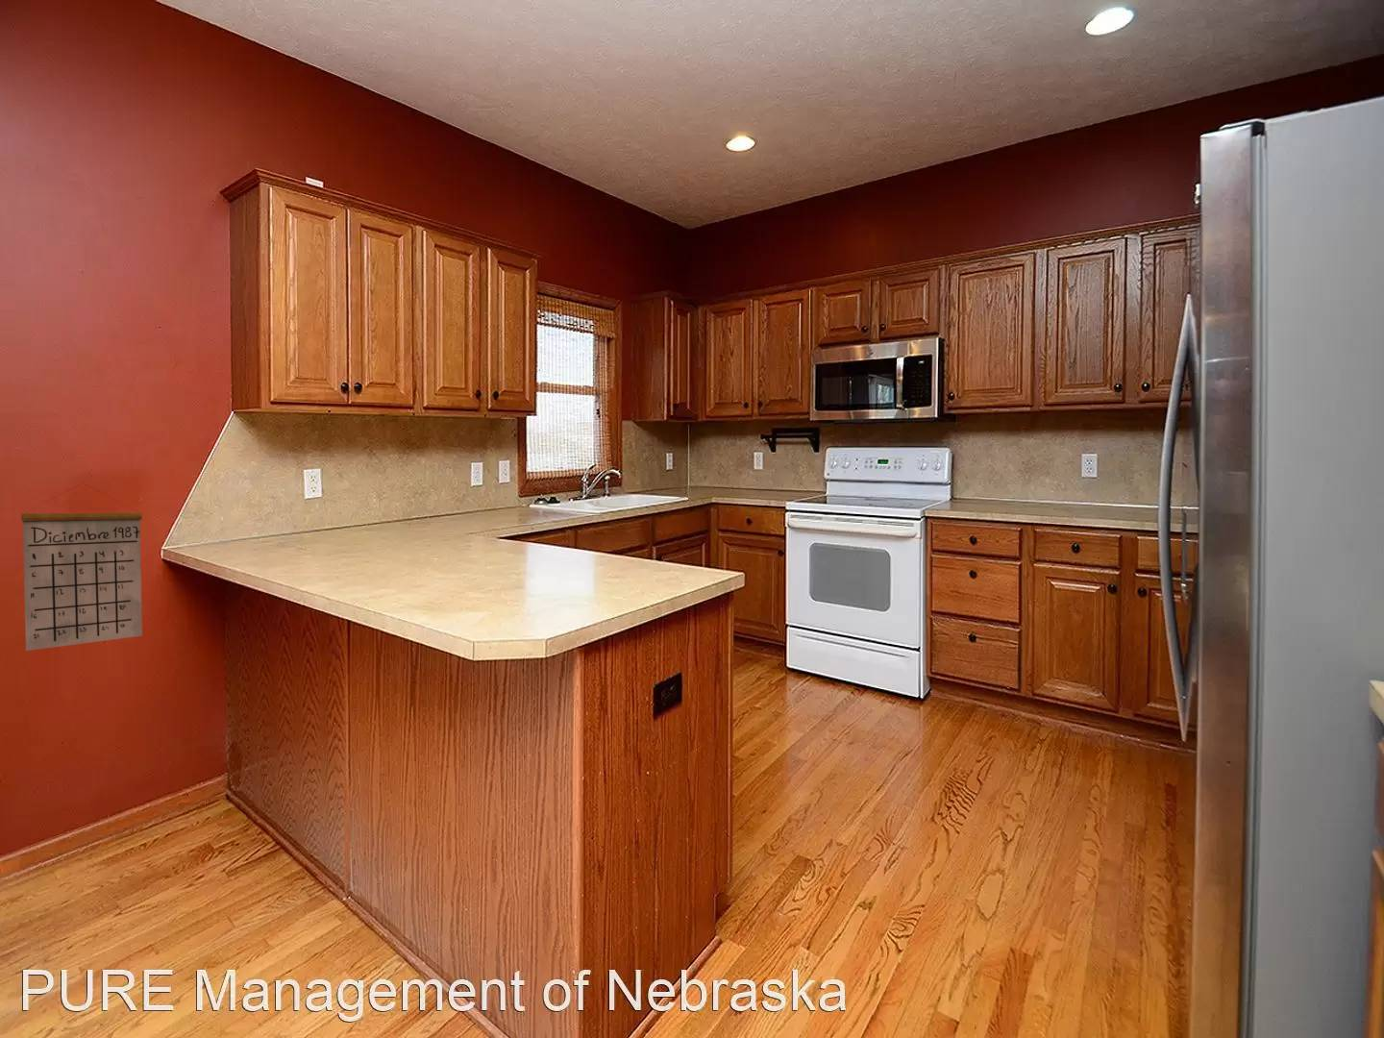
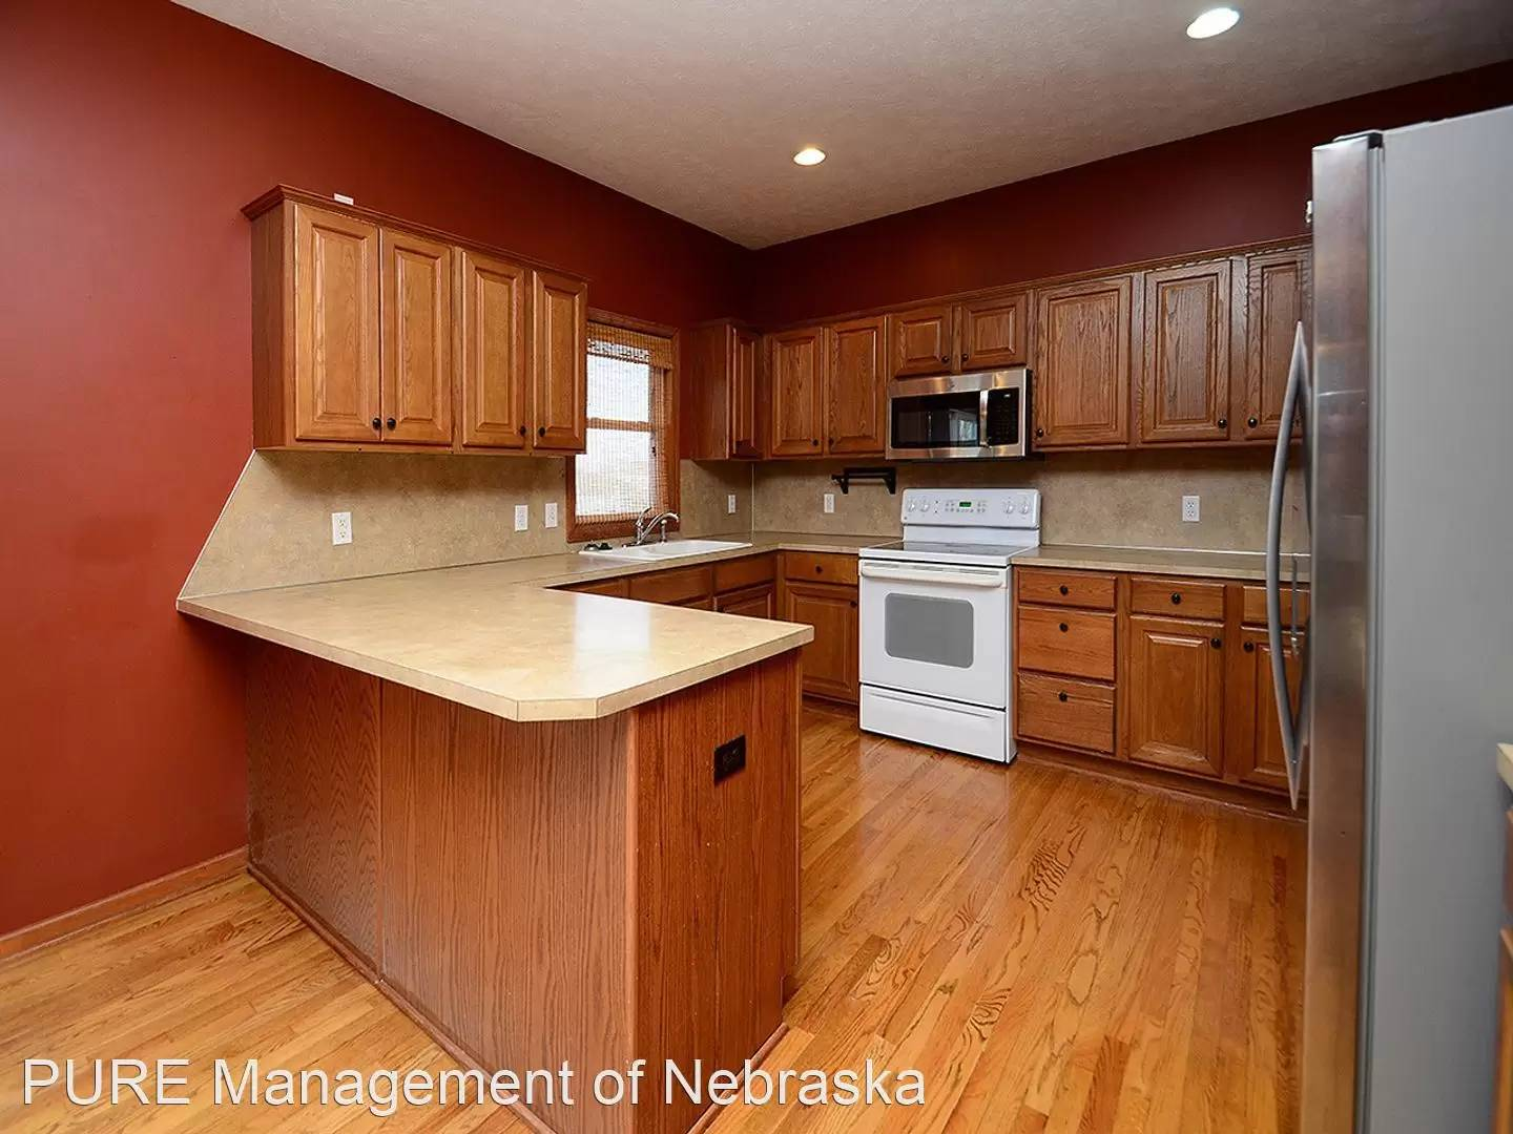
- calendar [21,482,143,652]
